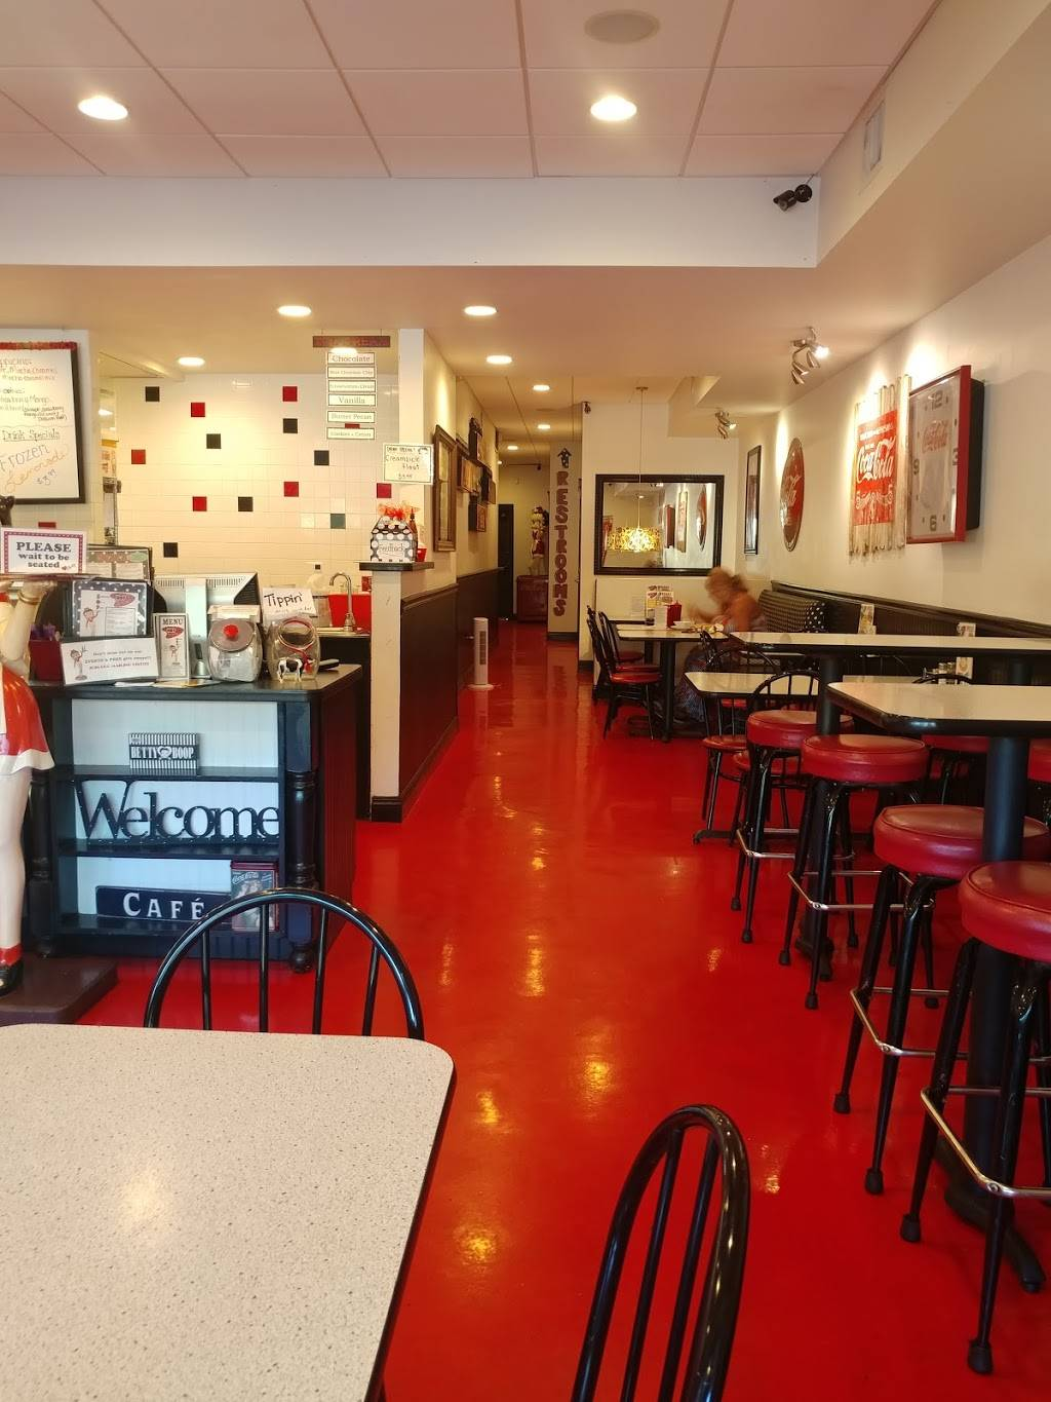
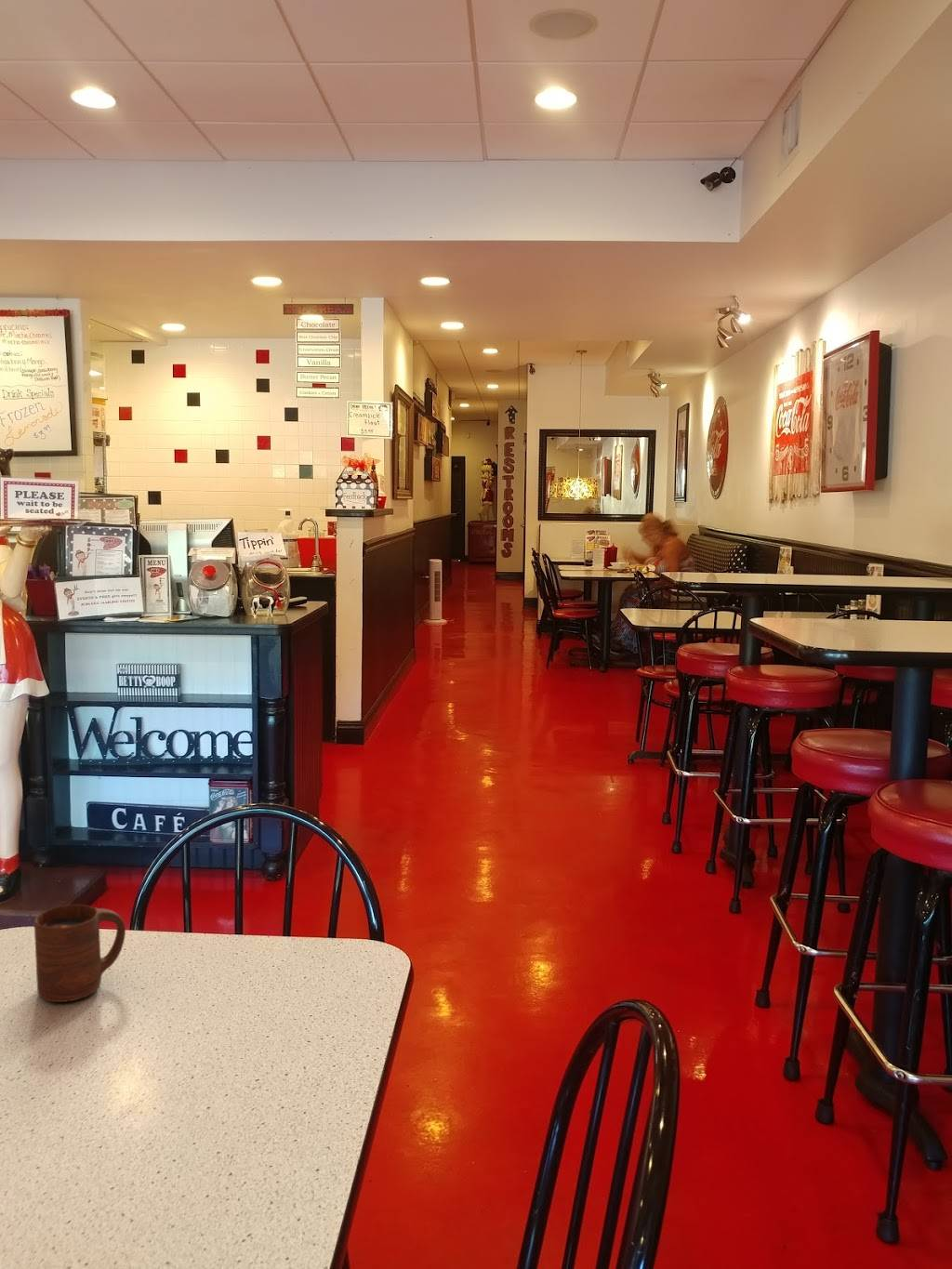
+ cup [33,904,126,1003]
